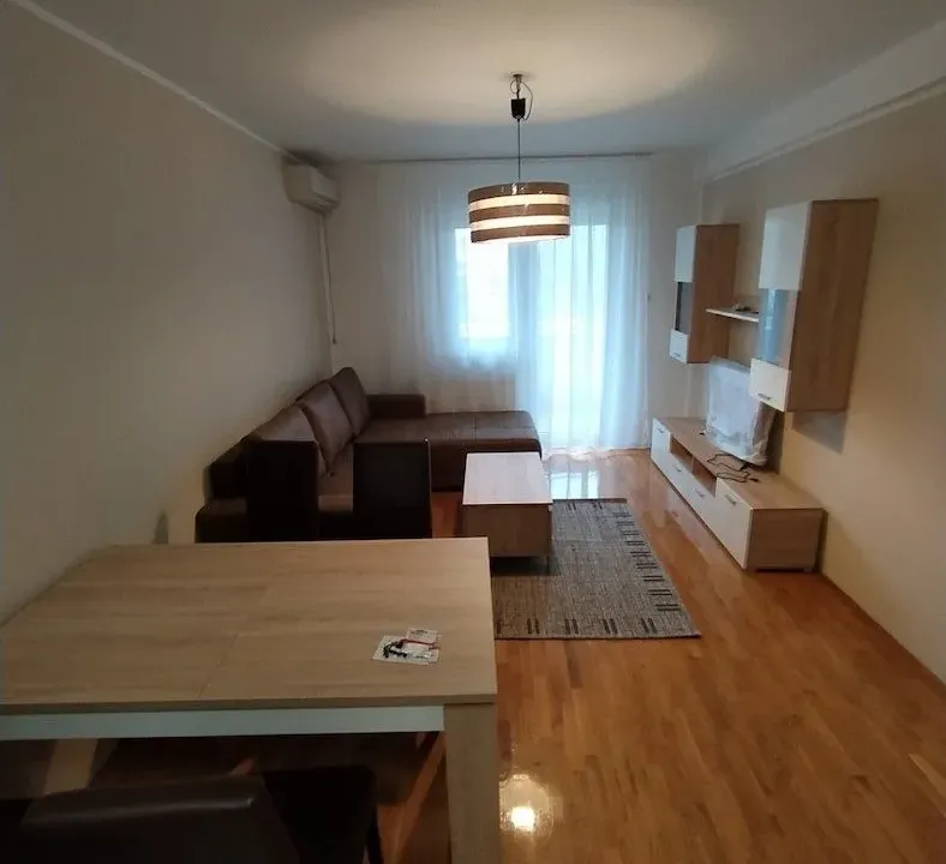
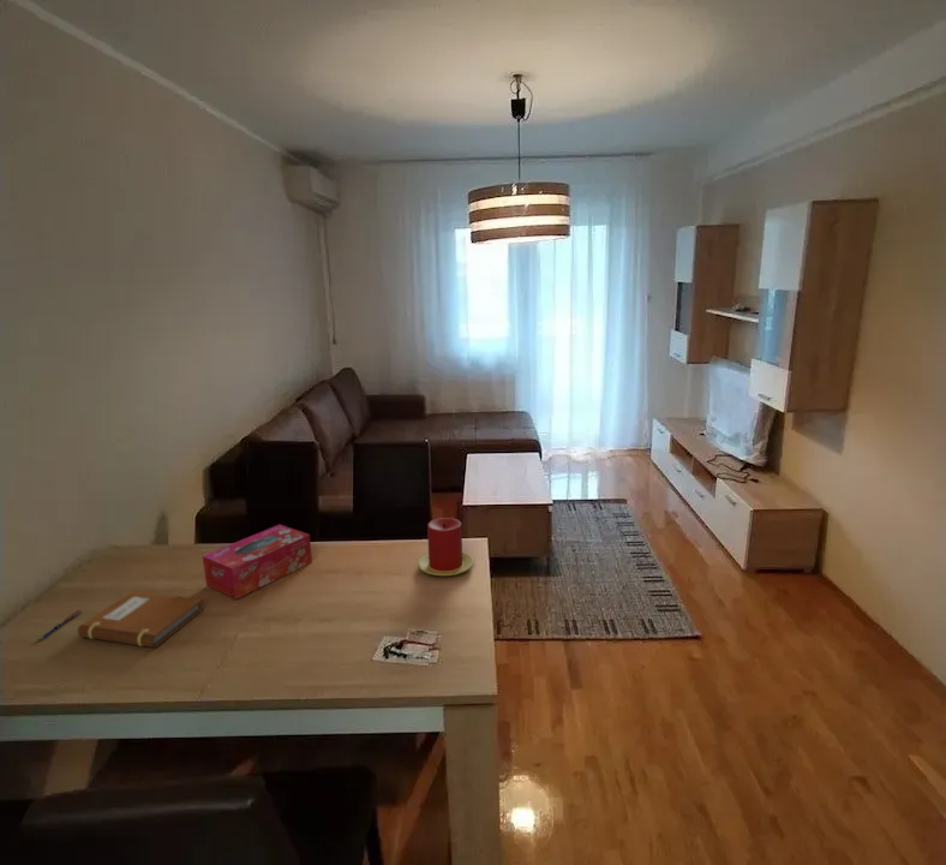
+ pen [36,609,82,642]
+ notebook [77,590,204,649]
+ tissue box [202,524,313,601]
+ candle [417,517,475,577]
